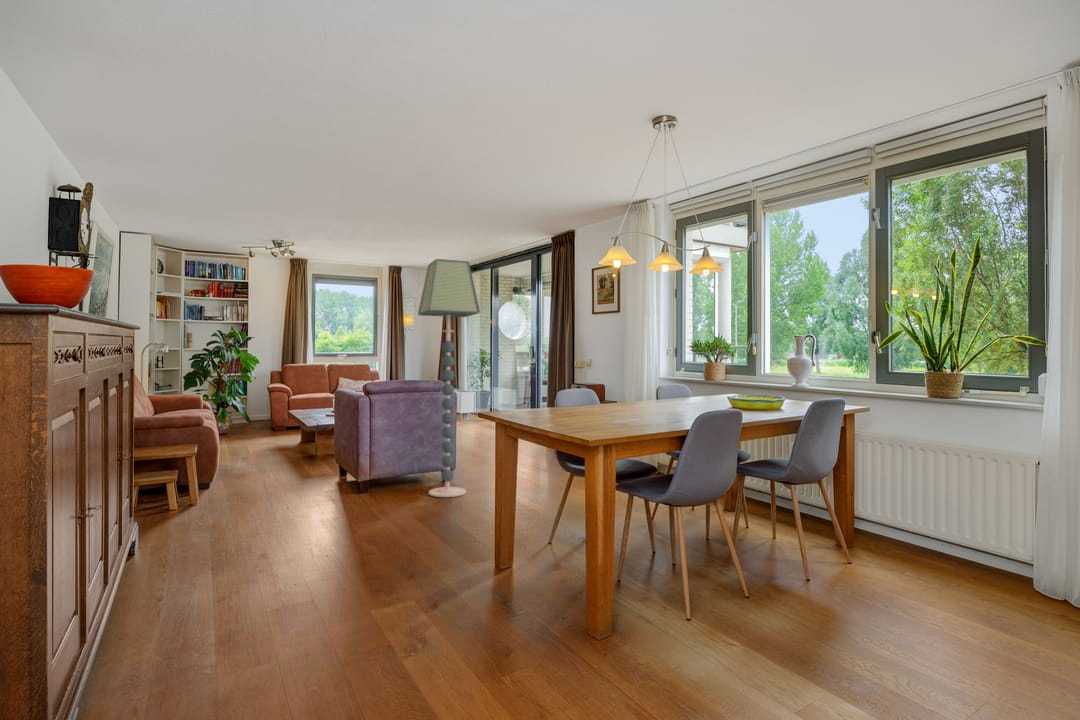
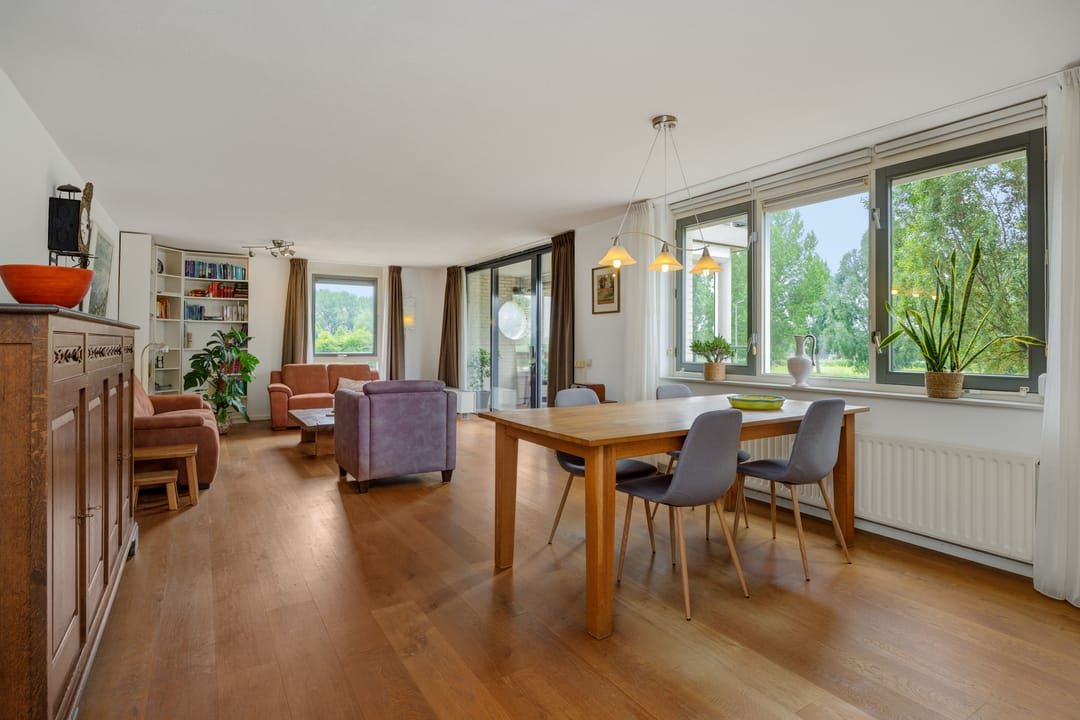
- floor lamp [417,258,481,498]
